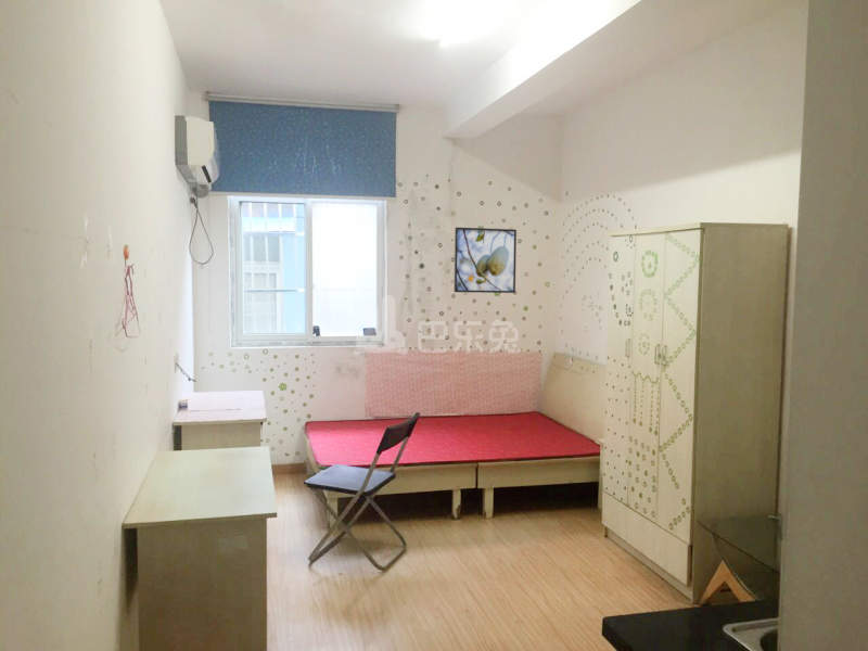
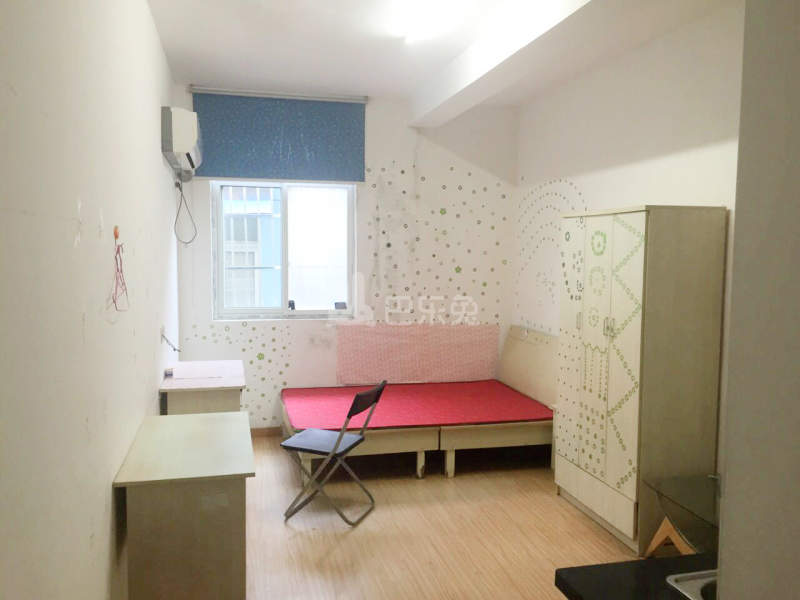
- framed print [454,227,518,294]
